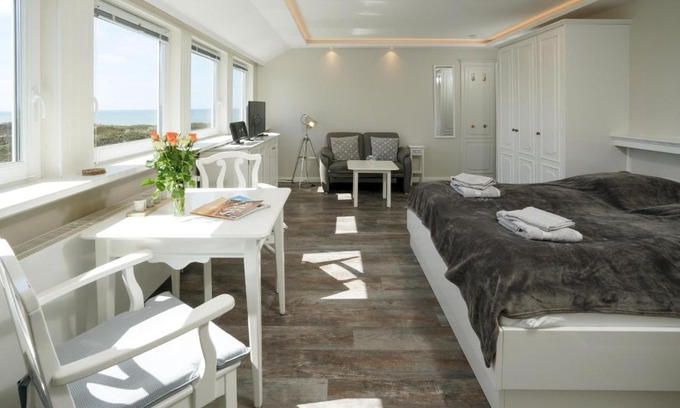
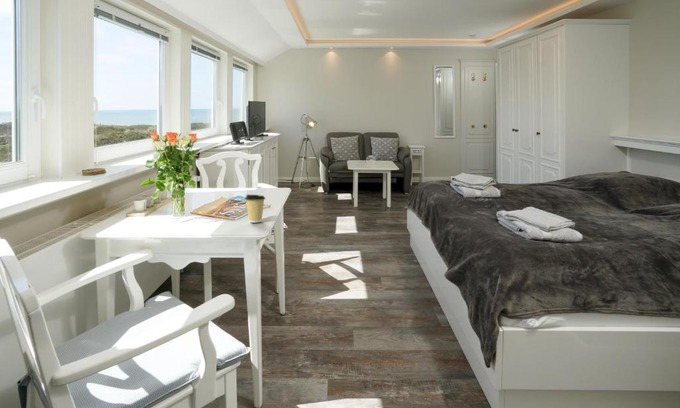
+ coffee cup [244,194,266,223]
